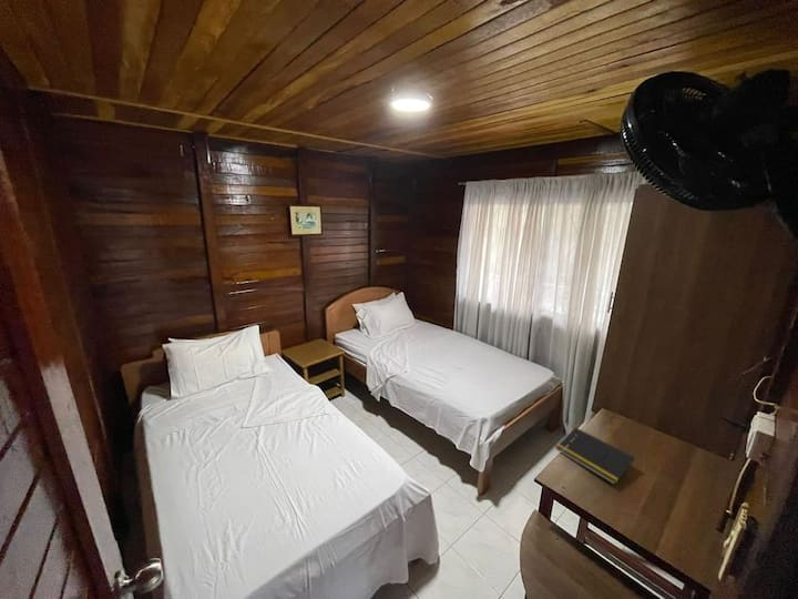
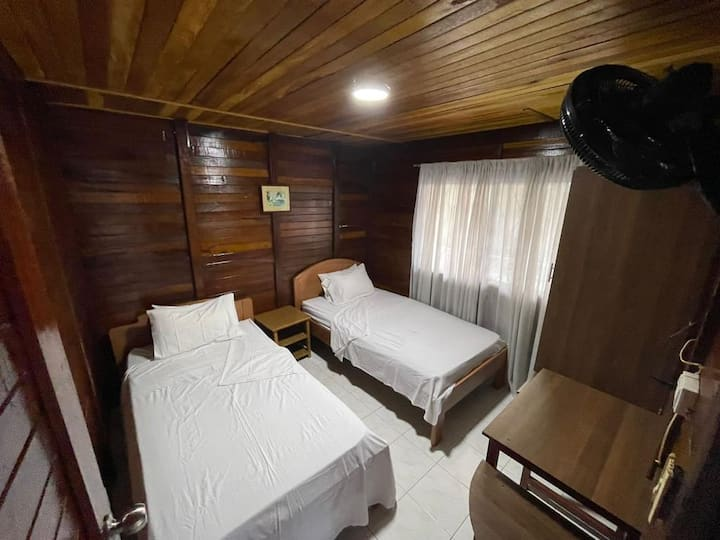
- notepad [554,426,636,486]
